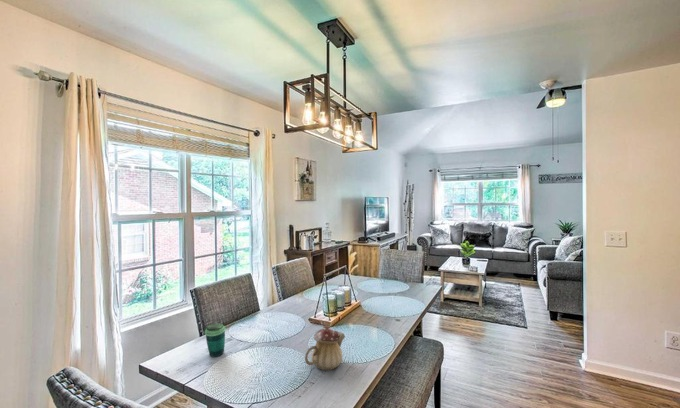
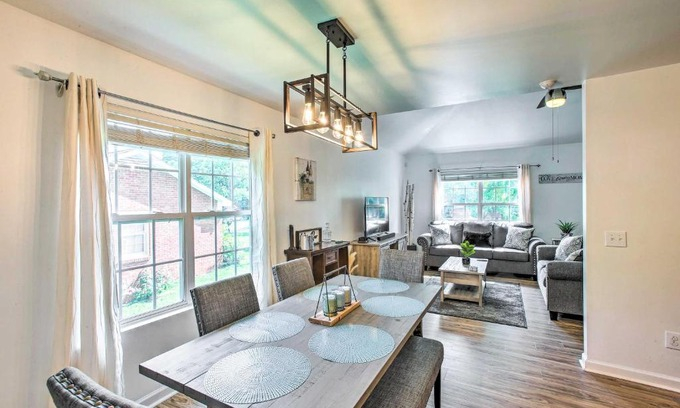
- cup [204,322,226,358]
- teapot [304,324,346,371]
